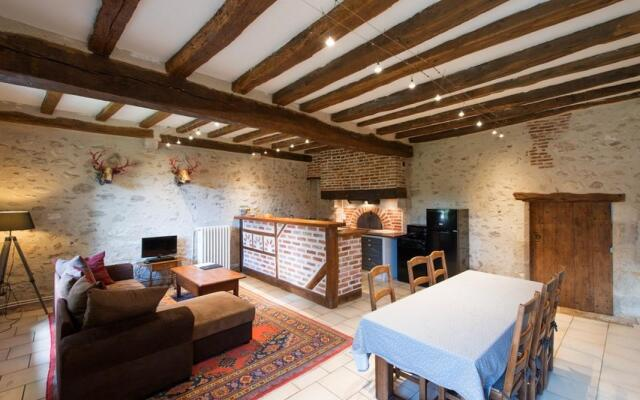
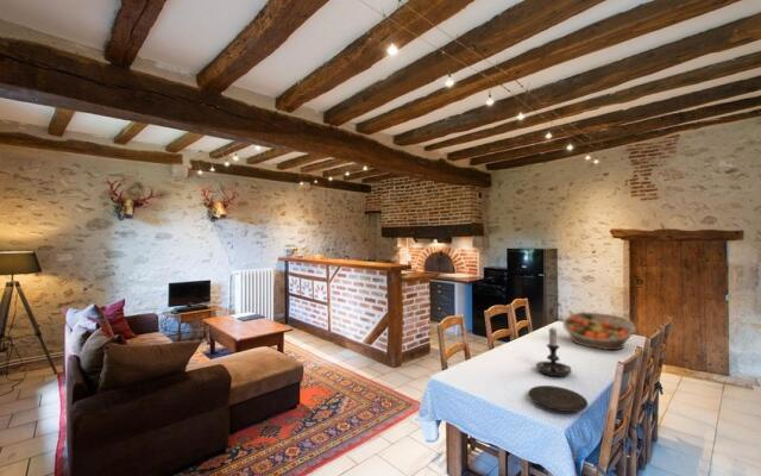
+ candle holder [535,327,573,377]
+ plate [527,384,589,413]
+ fruit basket [561,311,636,351]
